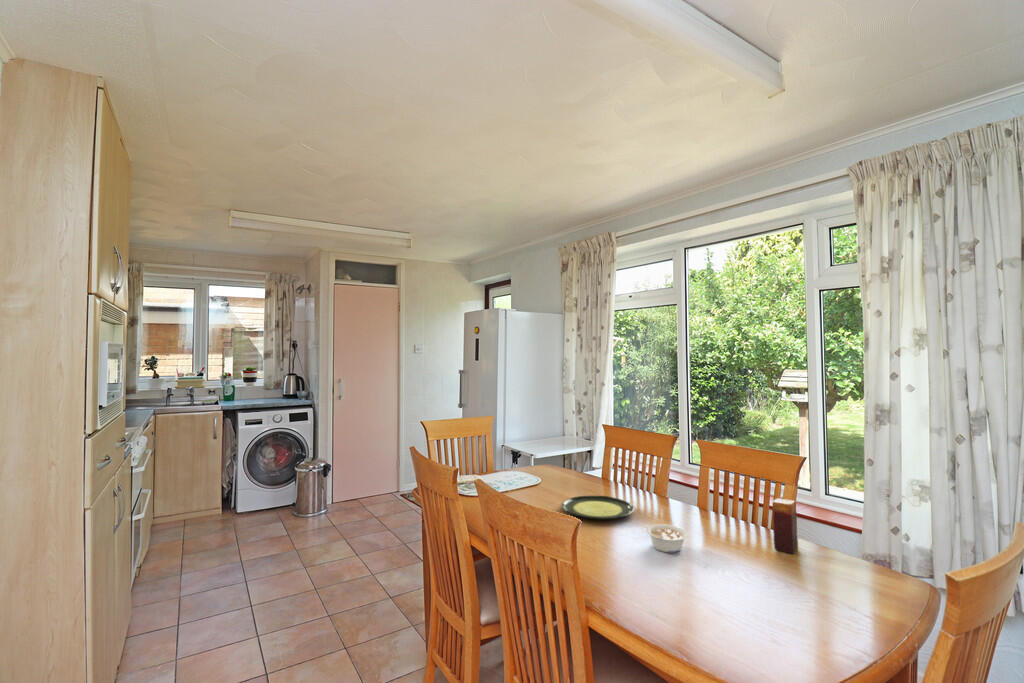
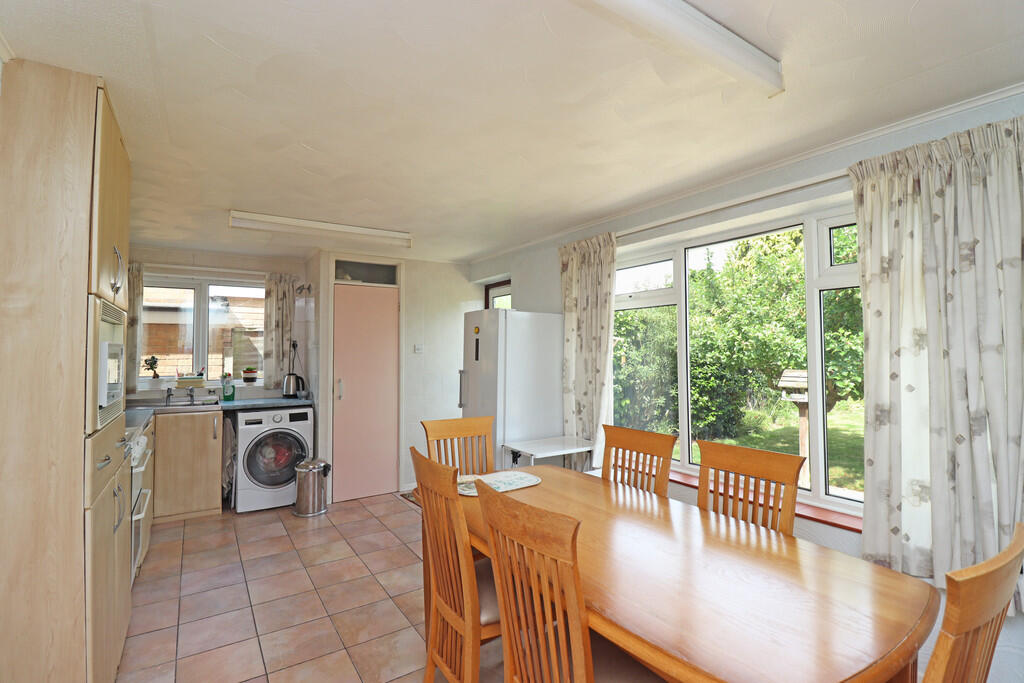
- plate [561,495,635,520]
- legume [646,523,689,554]
- candle [772,497,799,555]
